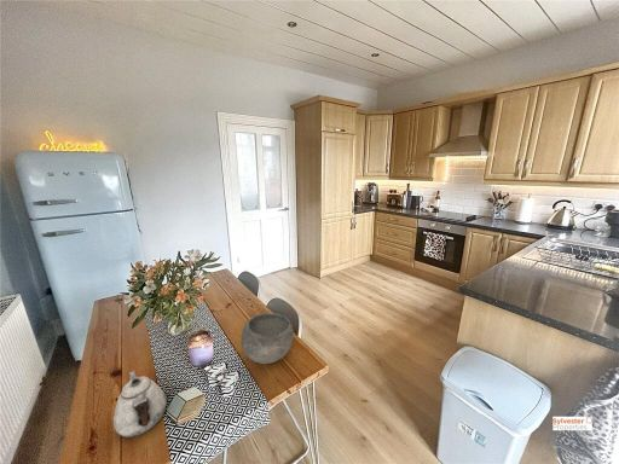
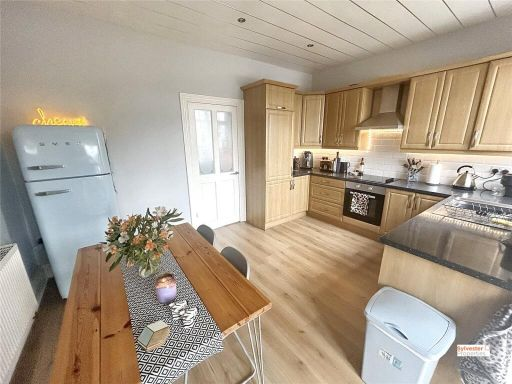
- bowl [239,312,295,365]
- teapot [112,369,168,439]
